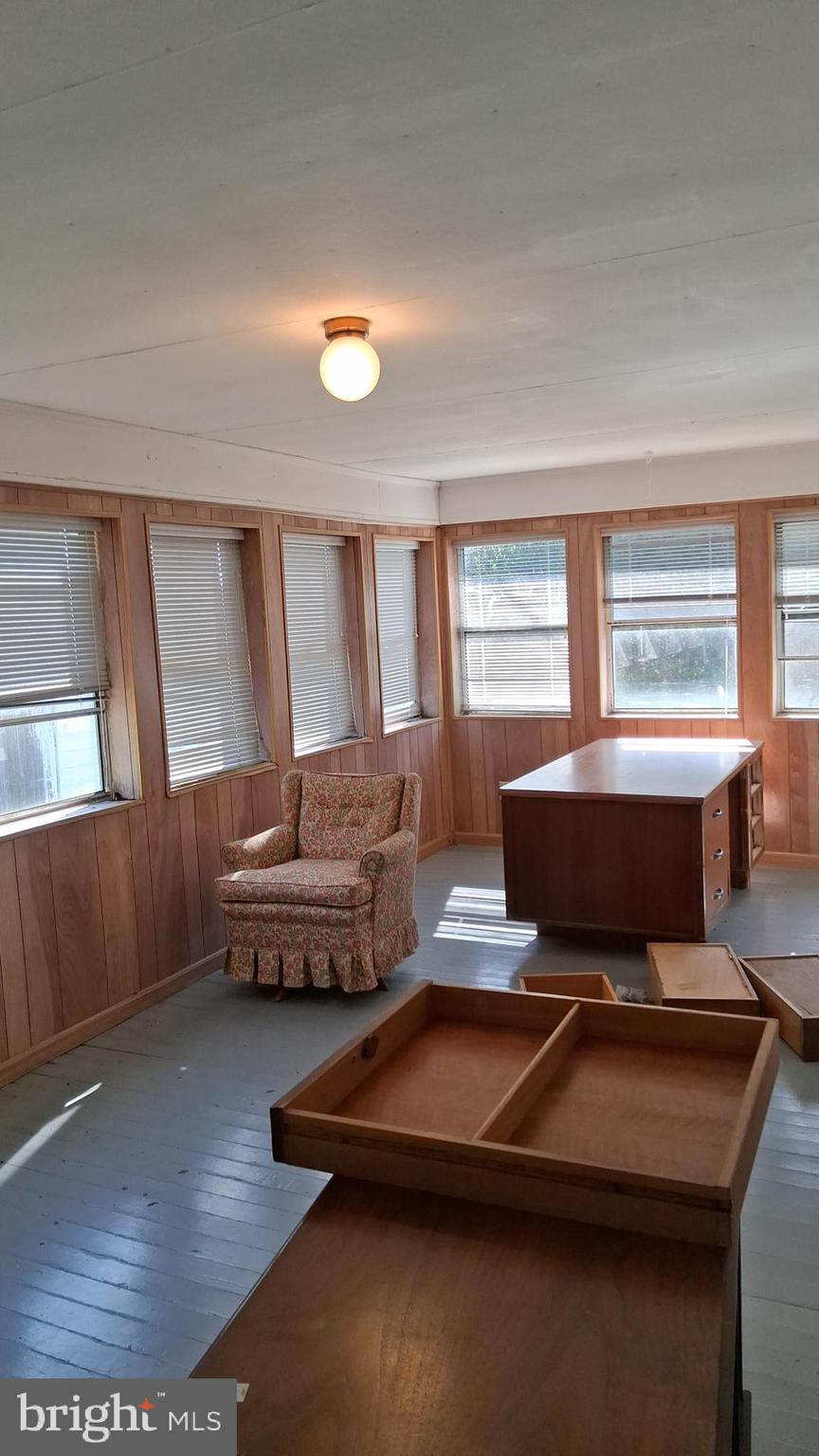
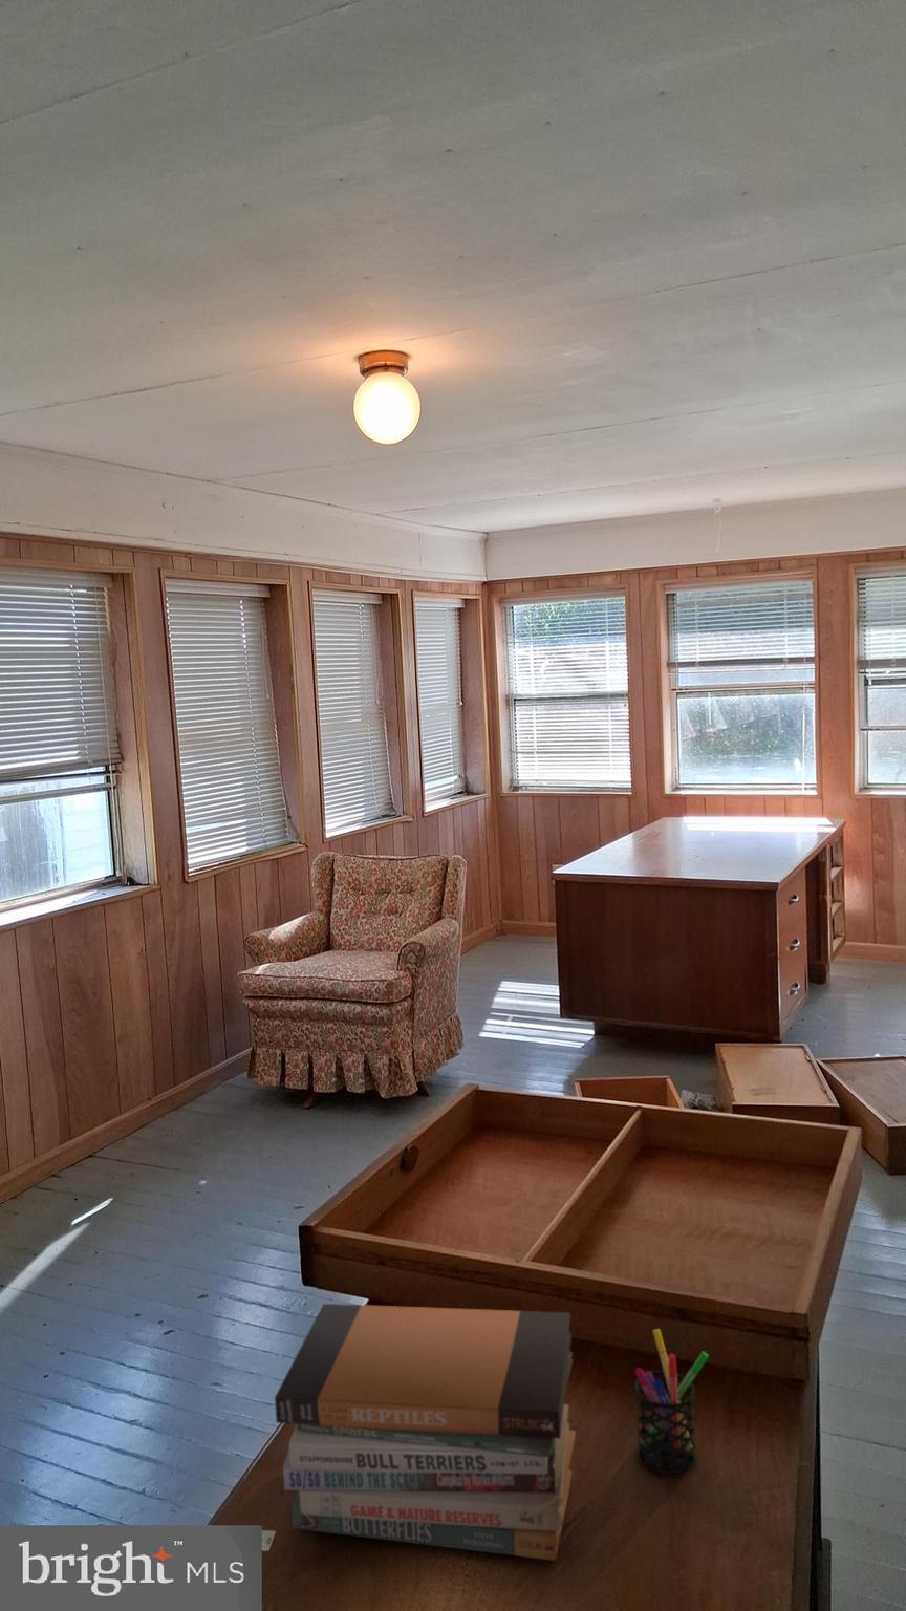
+ pen holder [634,1328,710,1475]
+ book stack [273,1302,576,1561]
